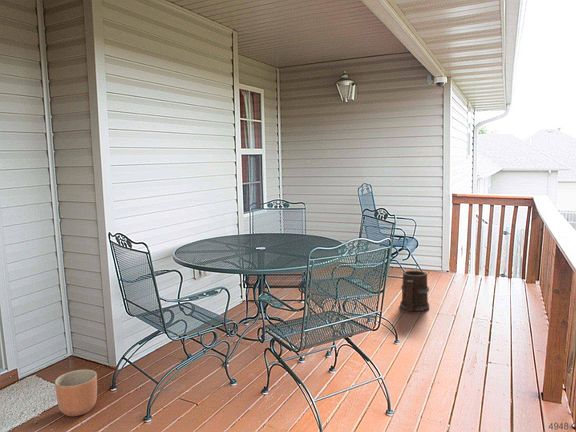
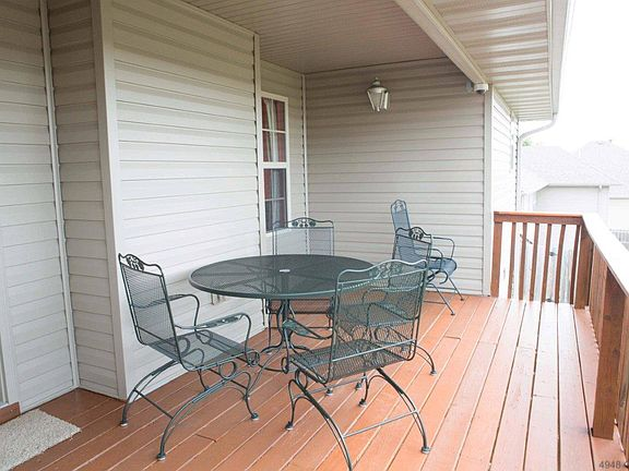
- planter [54,369,98,417]
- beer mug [399,270,430,312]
